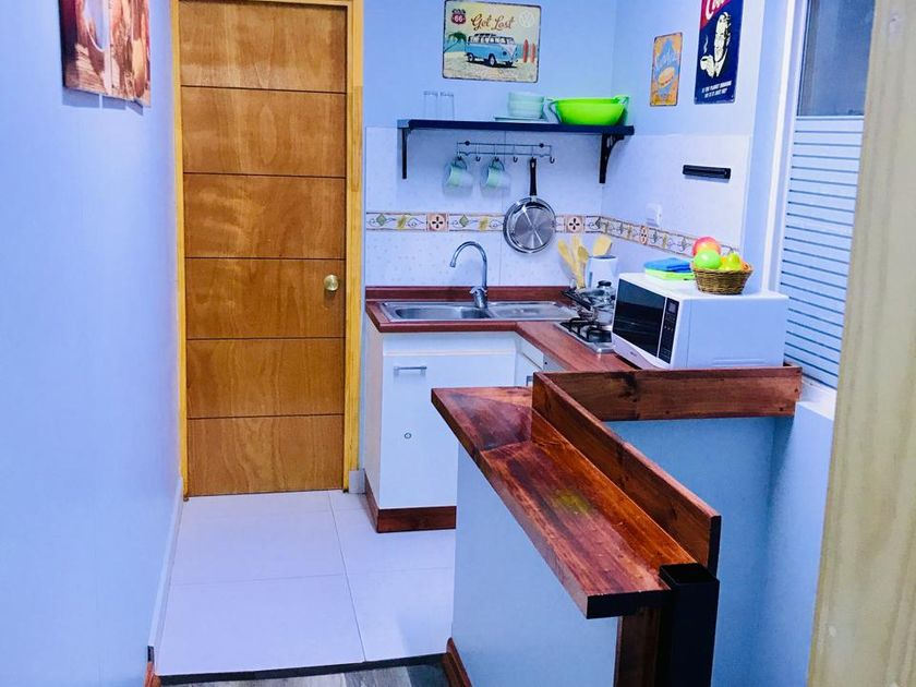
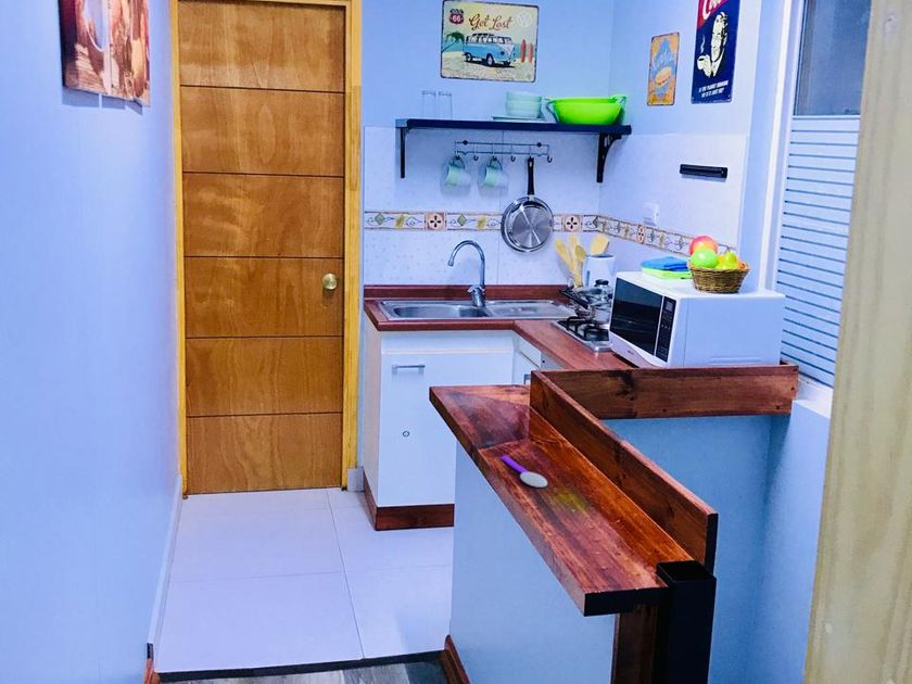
+ spoon [501,455,548,489]
